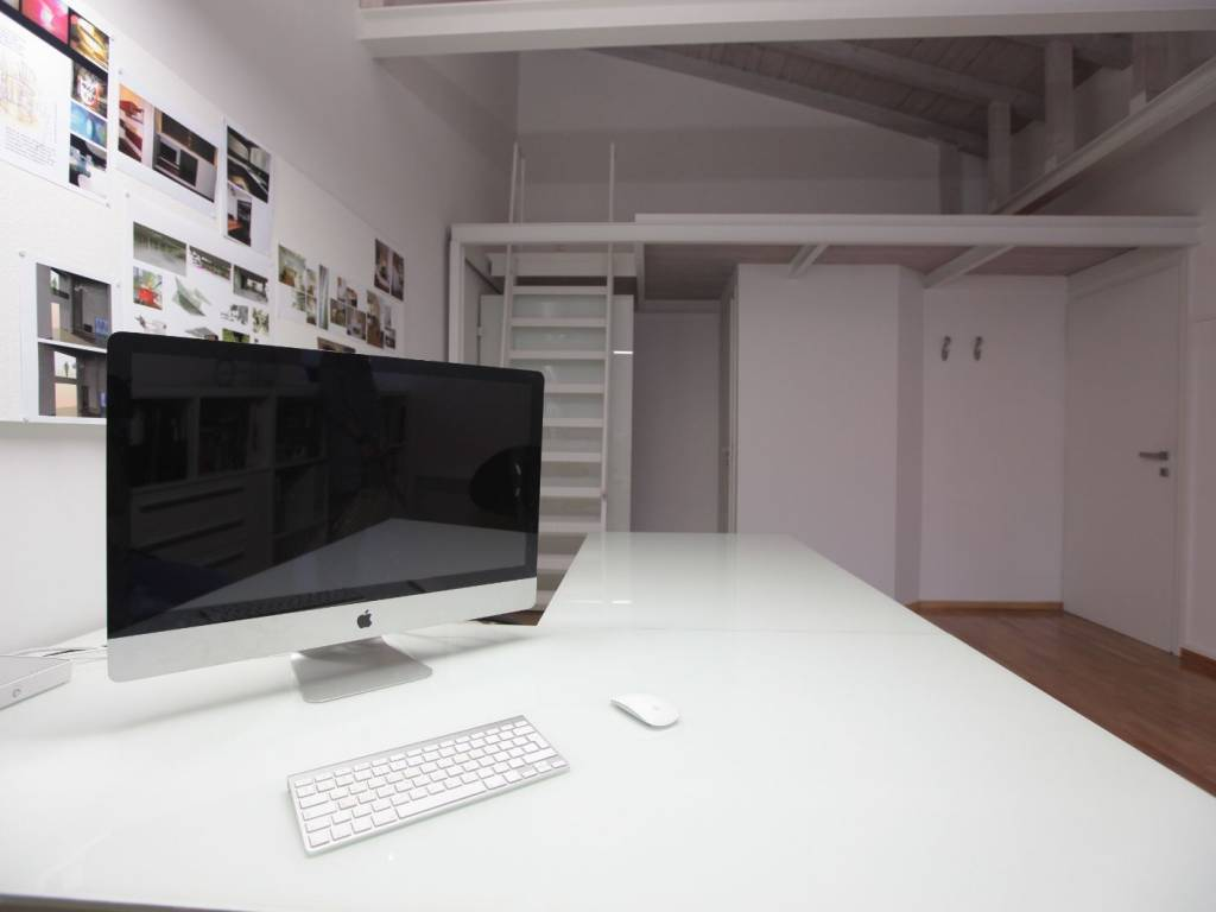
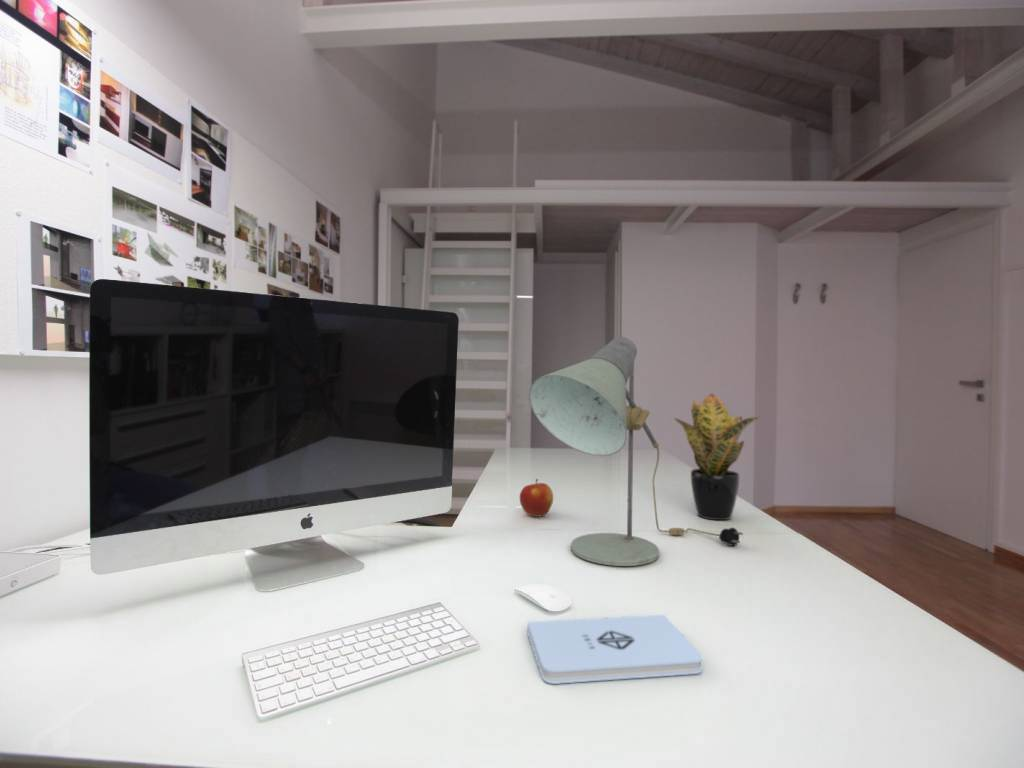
+ desk lamp [528,336,744,567]
+ potted plant [673,392,766,521]
+ notepad [526,614,703,685]
+ apple [519,478,554,518]
